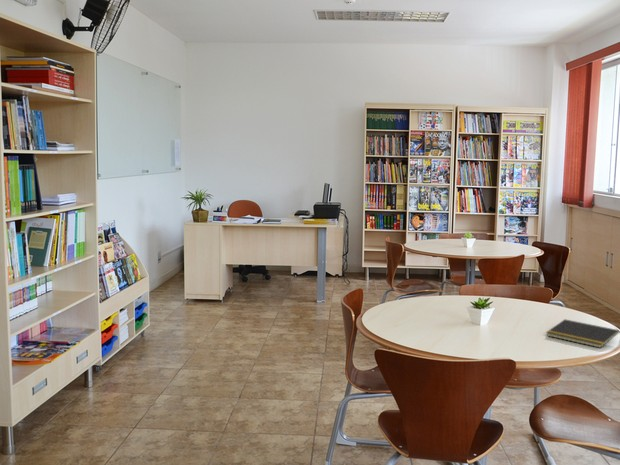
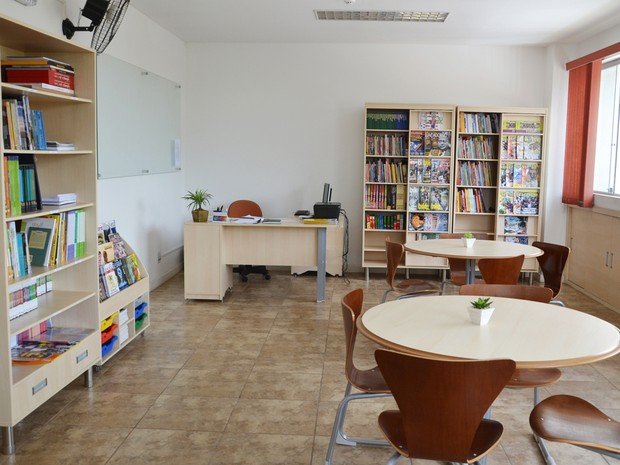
- notepad [545,318,620,349]
